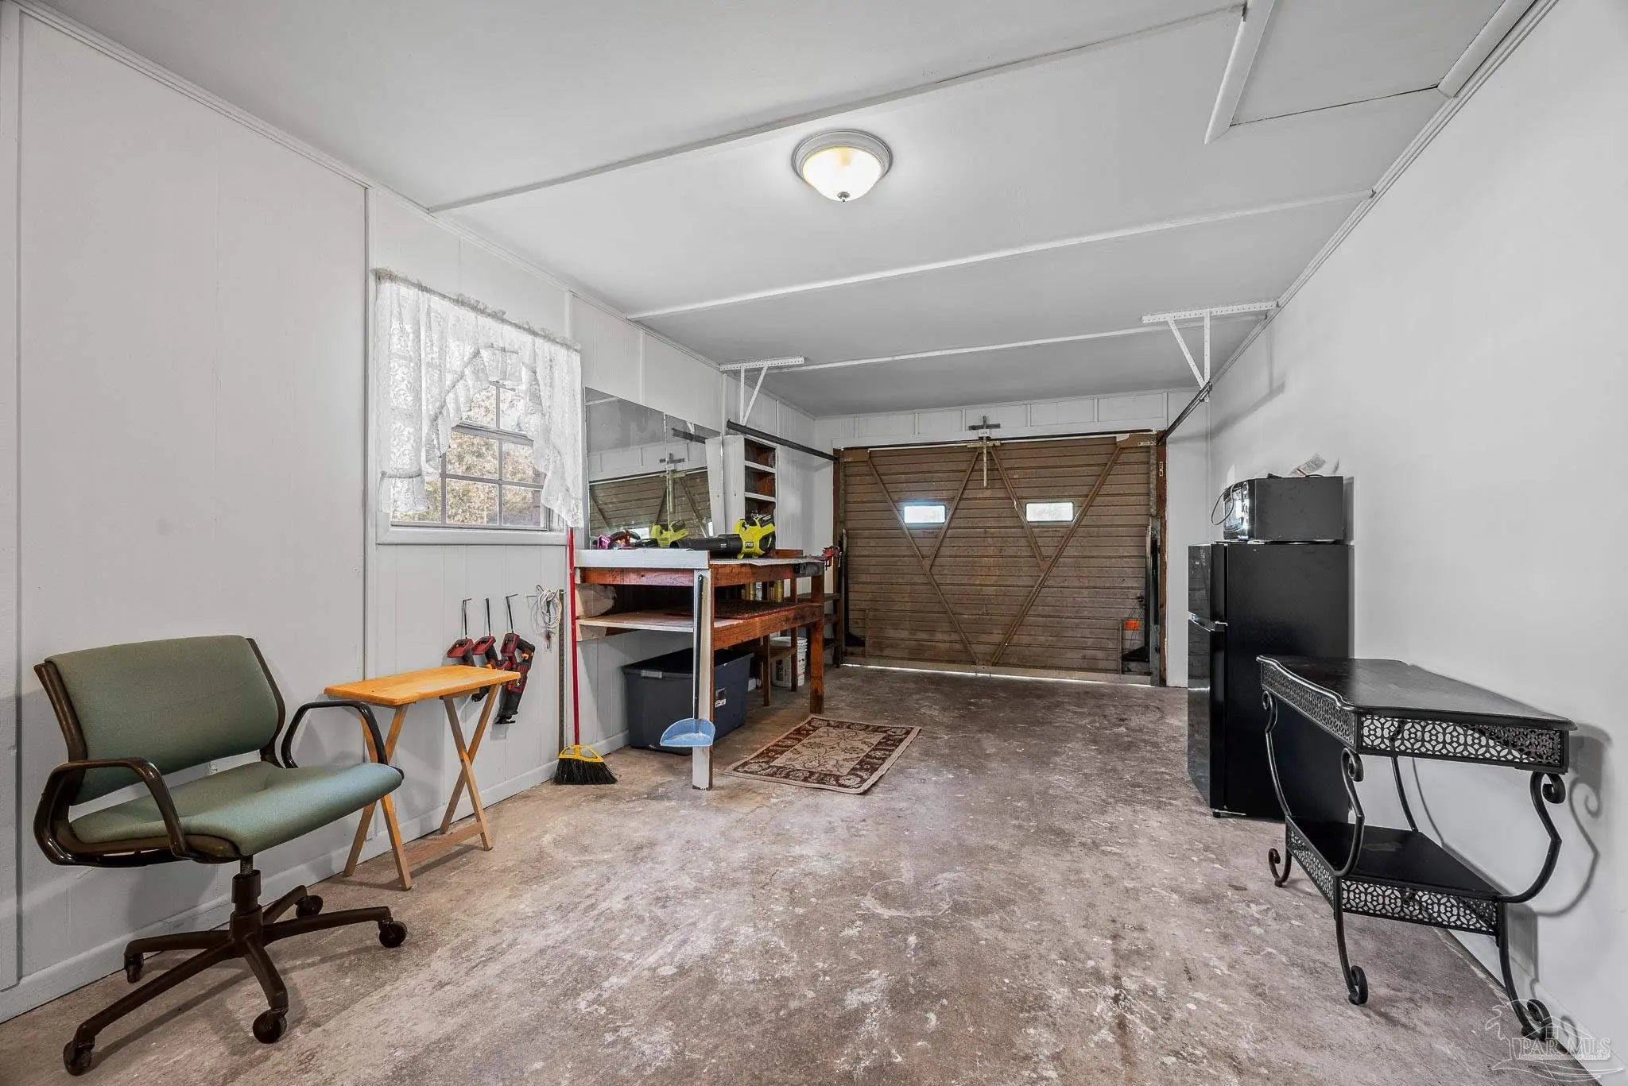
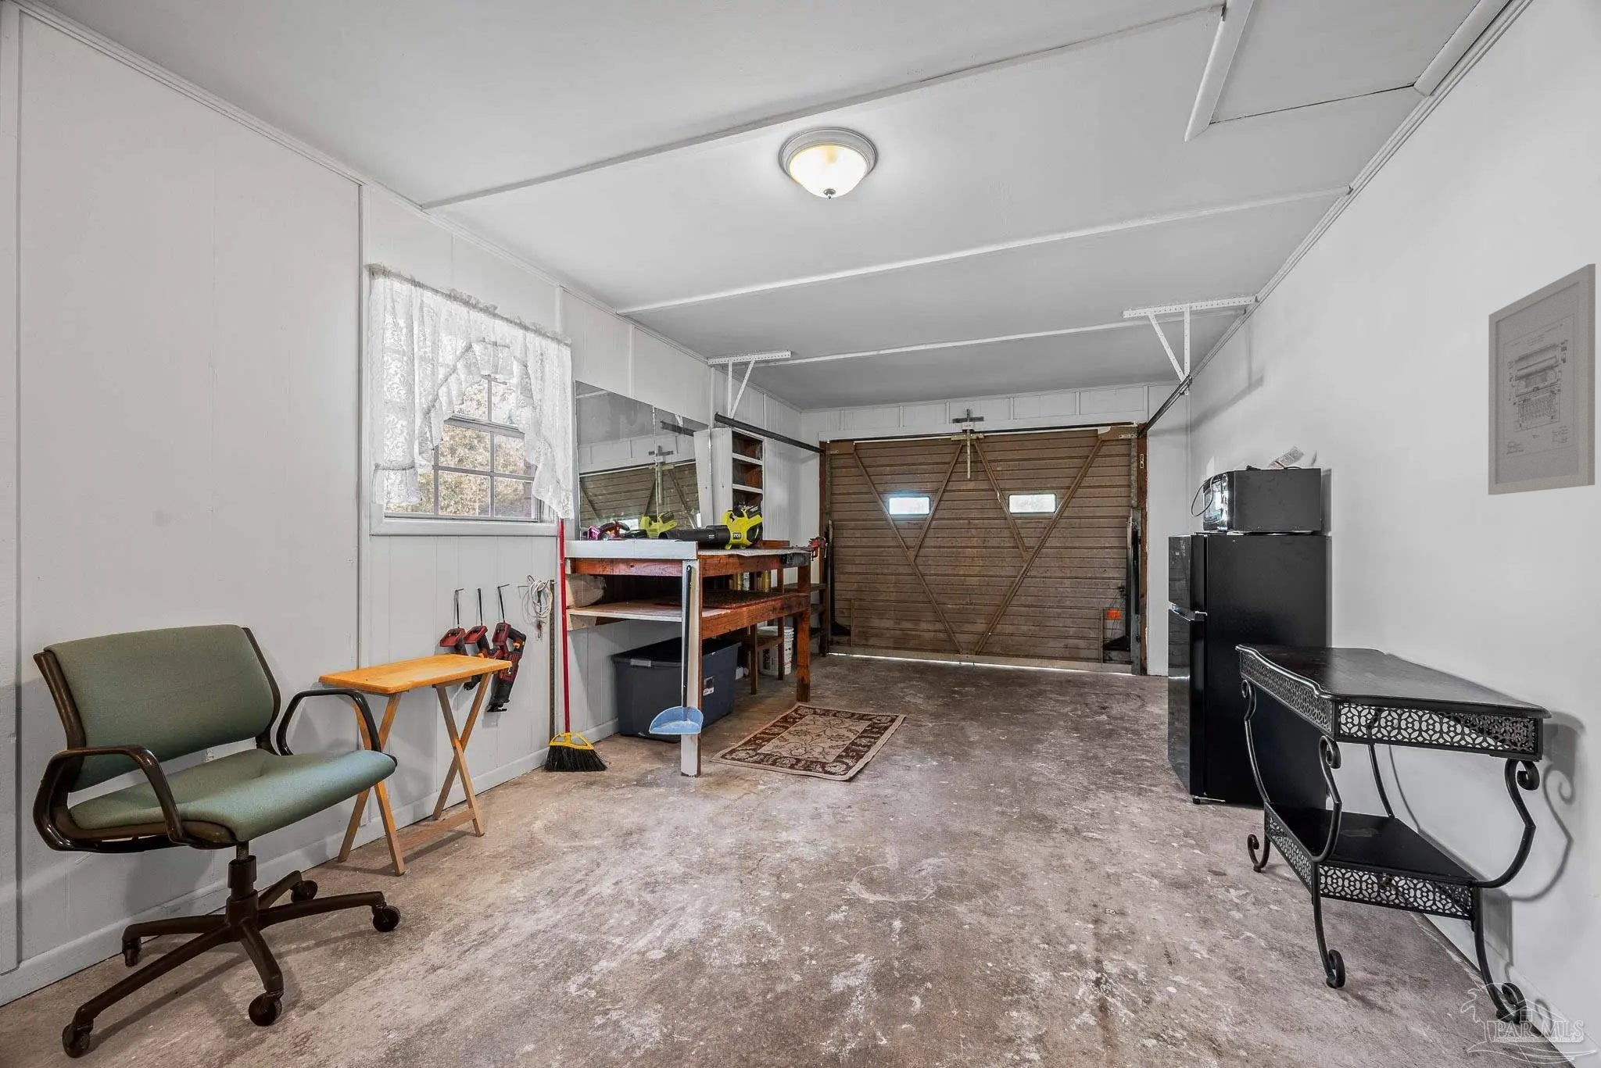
+ wall art [1488,263,1596,496]
